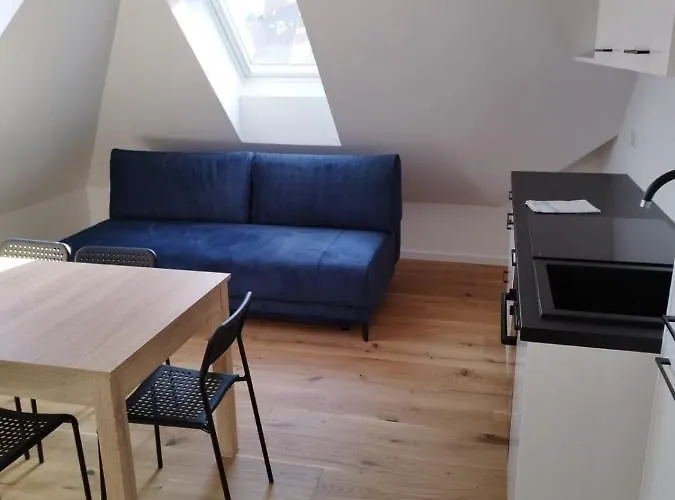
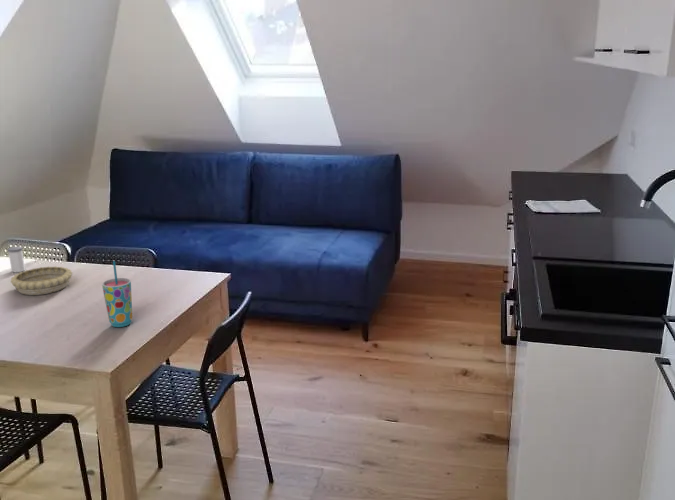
+ cup [101,260,134,328]
+ decorative bowl [10,265,73,296]
+ salt shaker [7,245,26,273]
